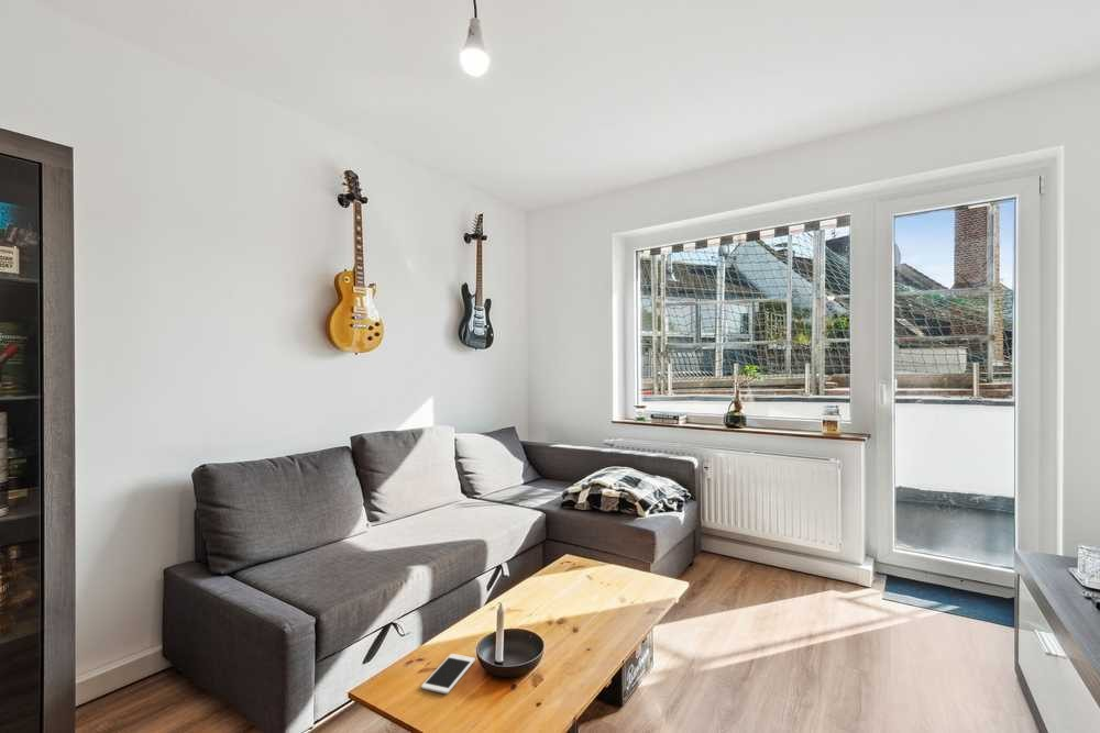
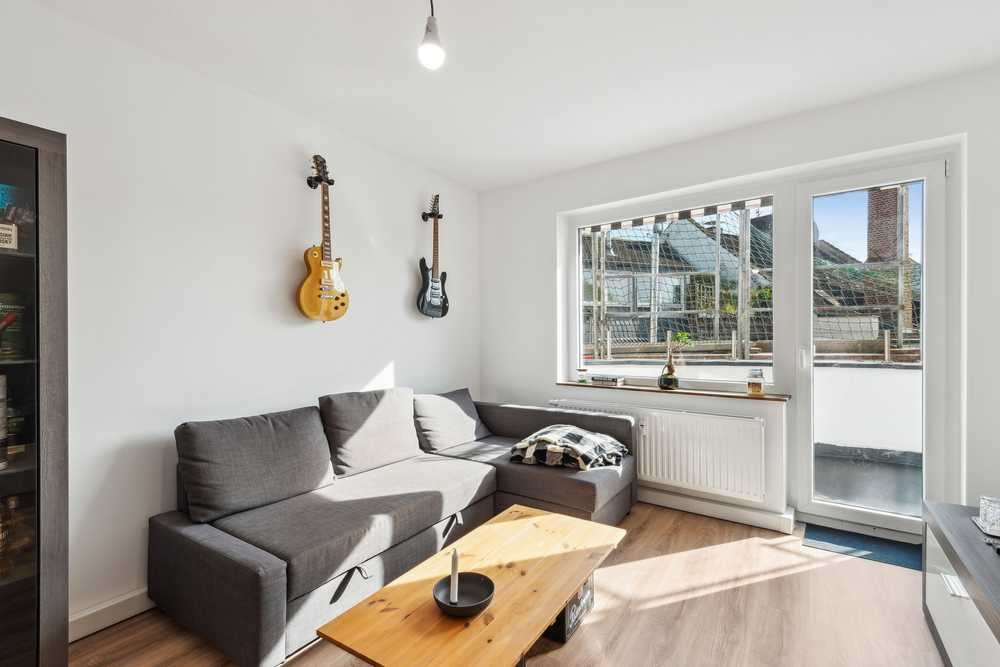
- cell phone [420,653,476,695]
